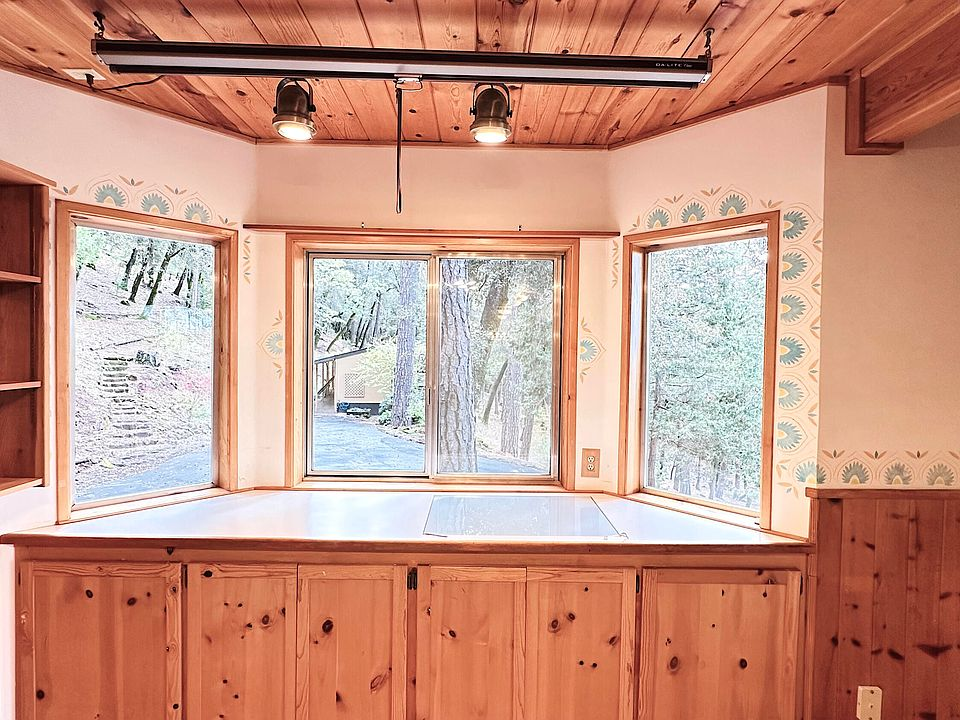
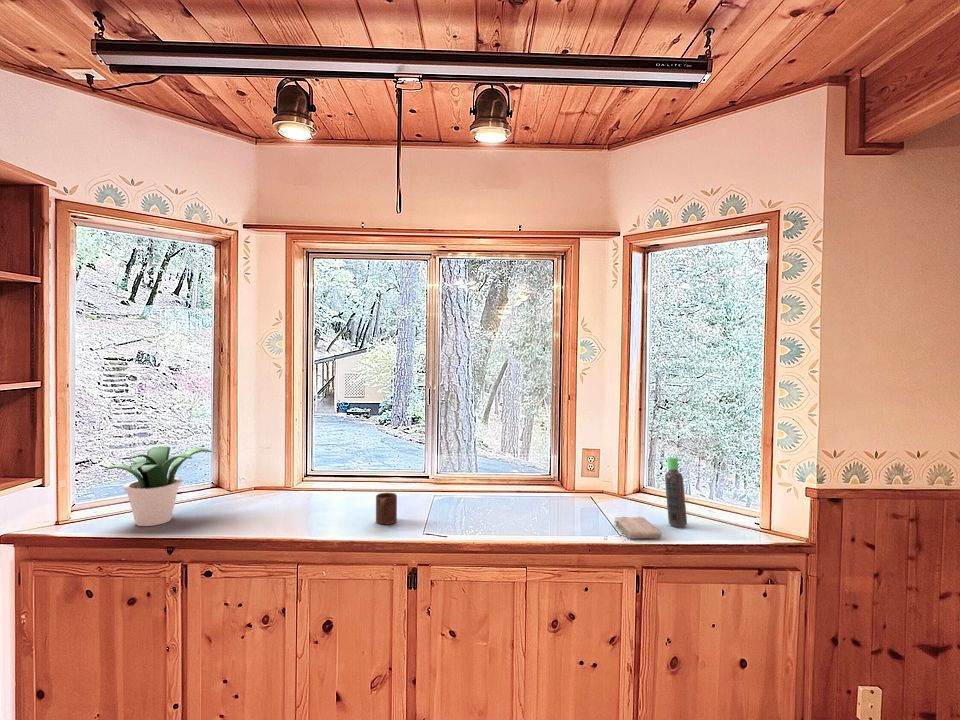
+ washcloth [613,516,663,540]
+ potted plant [102,446,213,527]
+ cup [375,492,398,526]
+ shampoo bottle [664,456,688,528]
